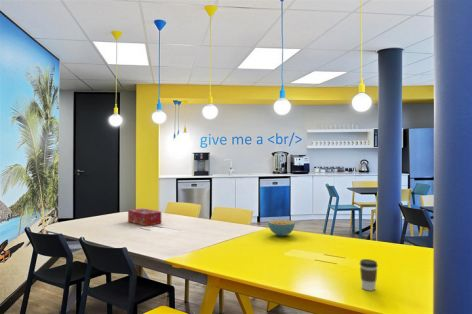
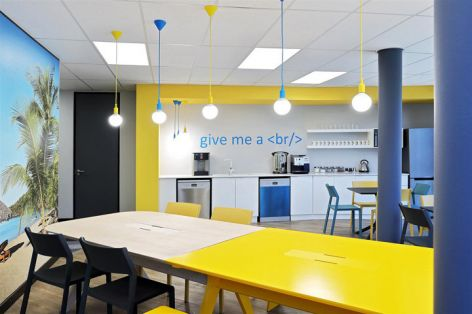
- tissue box [127,207,162,227]
- coffee cup [359,258,379,292]
- cereal bowl [267,219,296,237]
